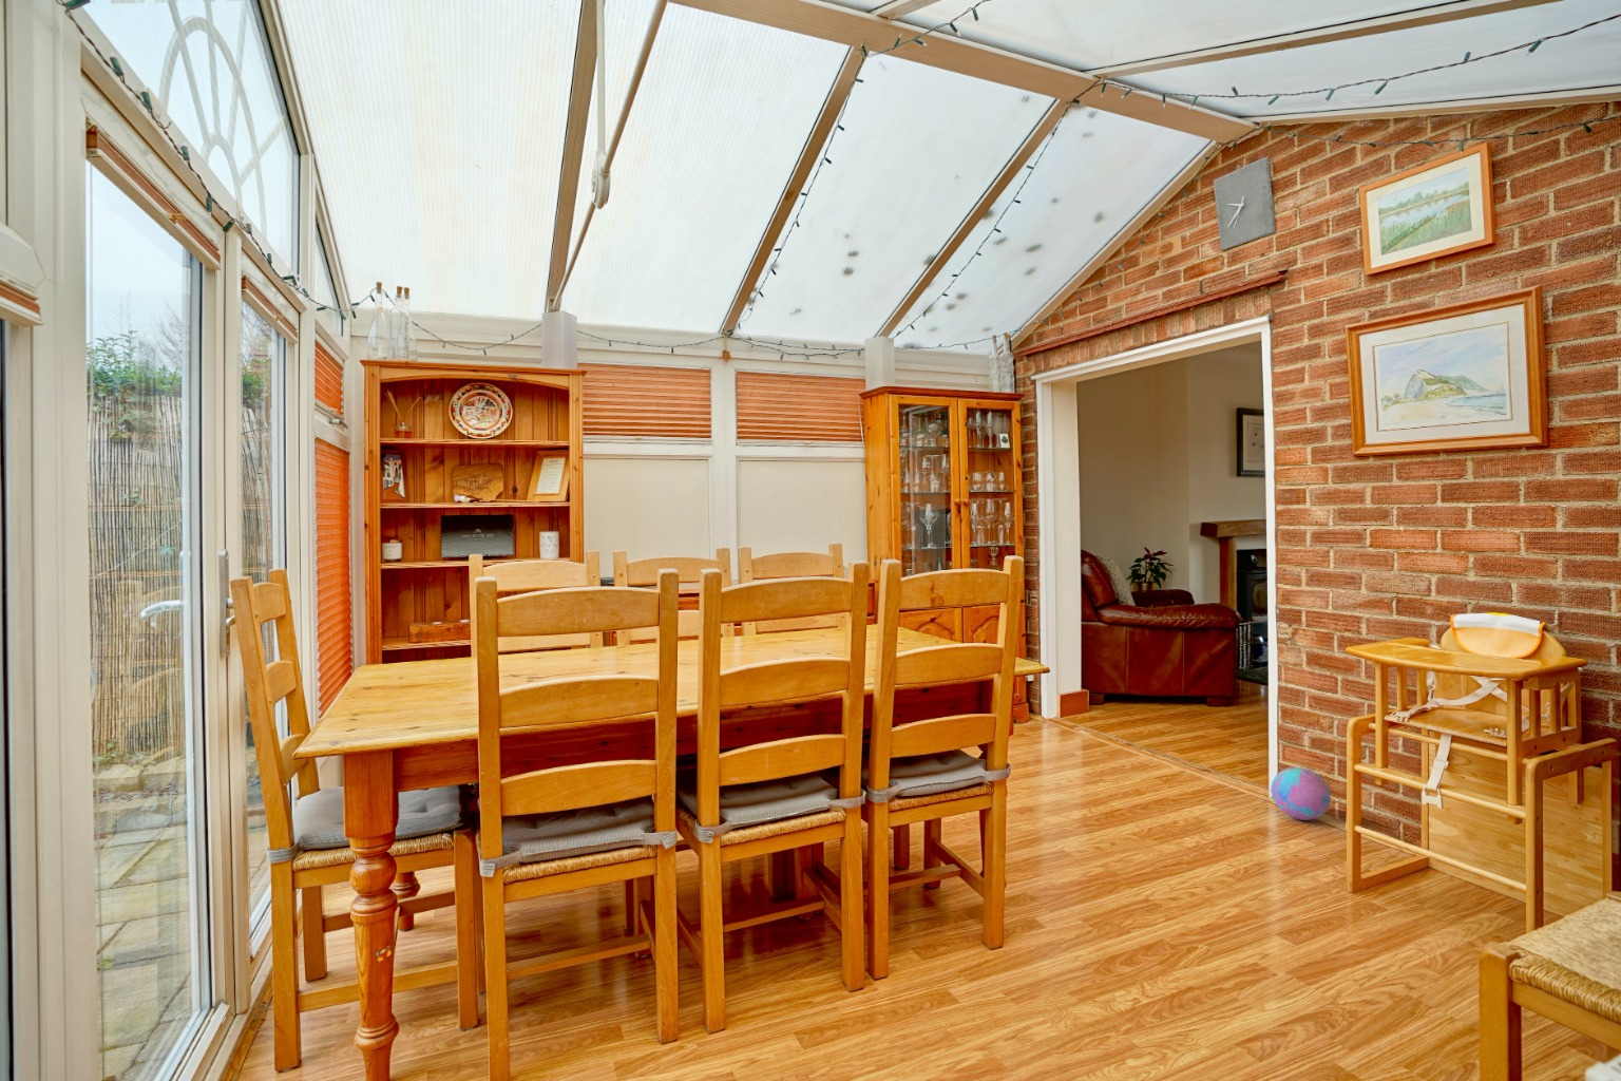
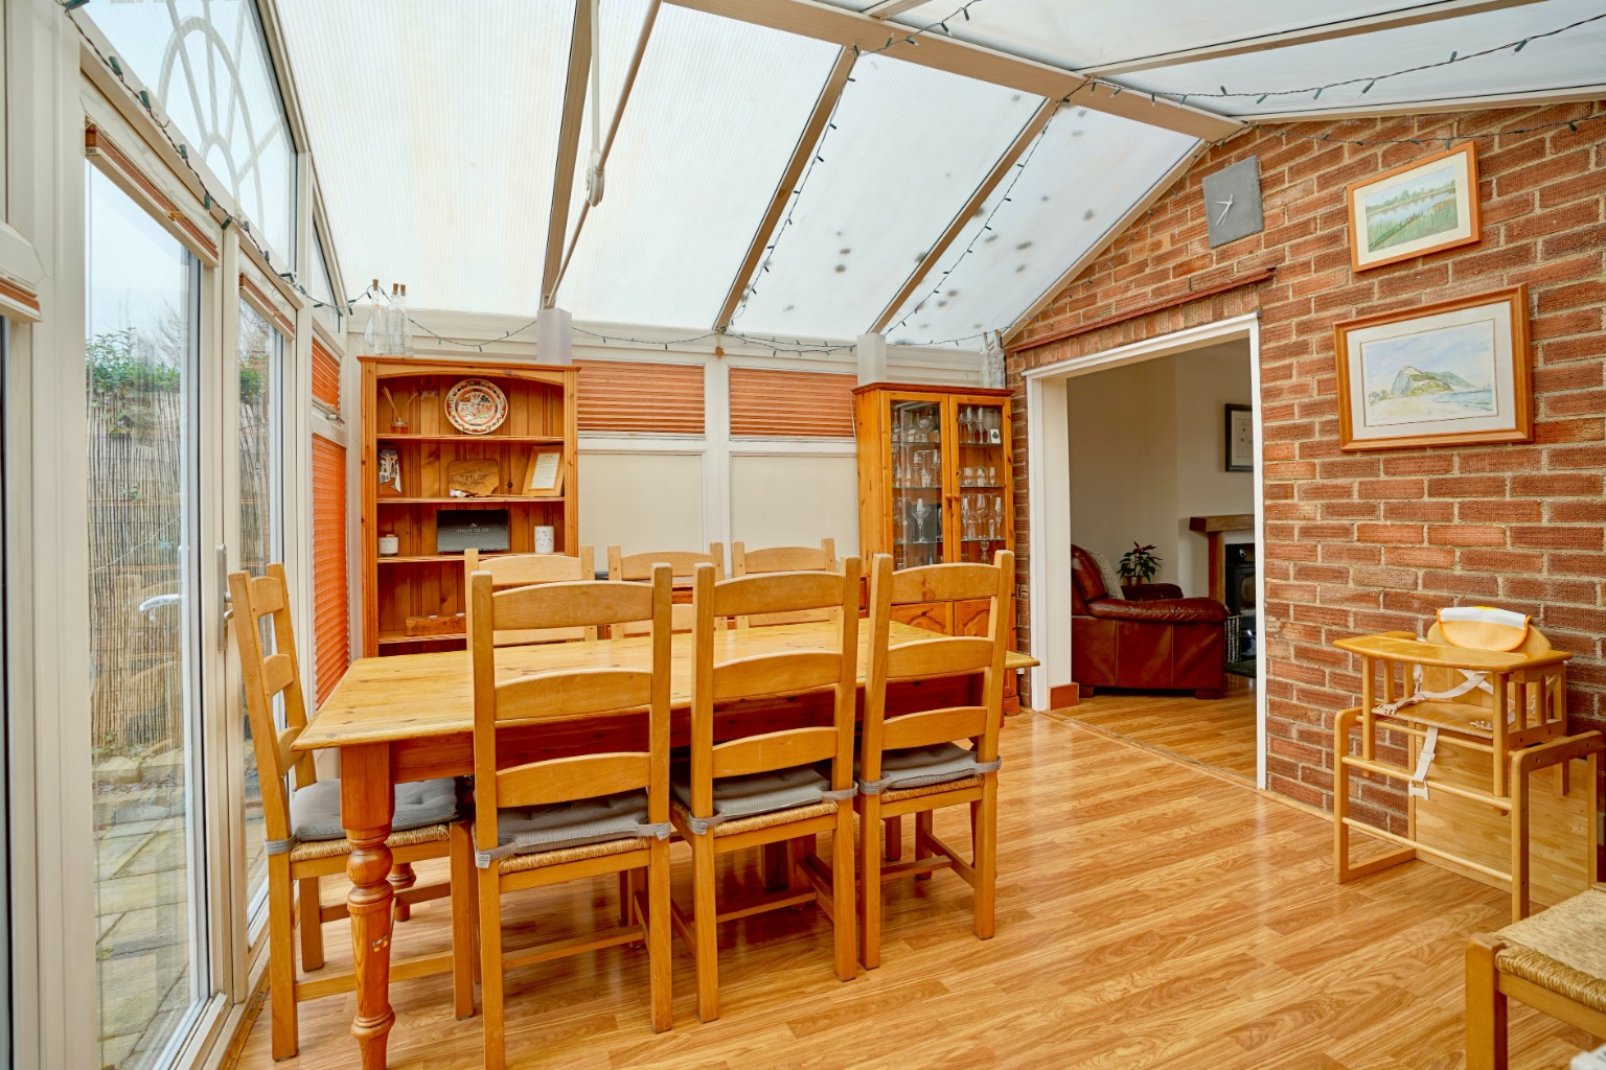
- decorative ball [1270,765,1332,822]
